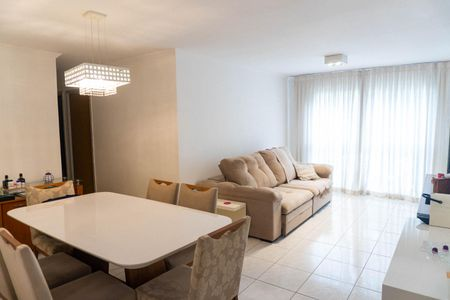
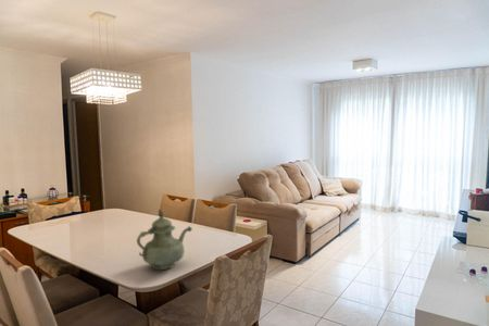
+ teapot [136,209,193,271]
